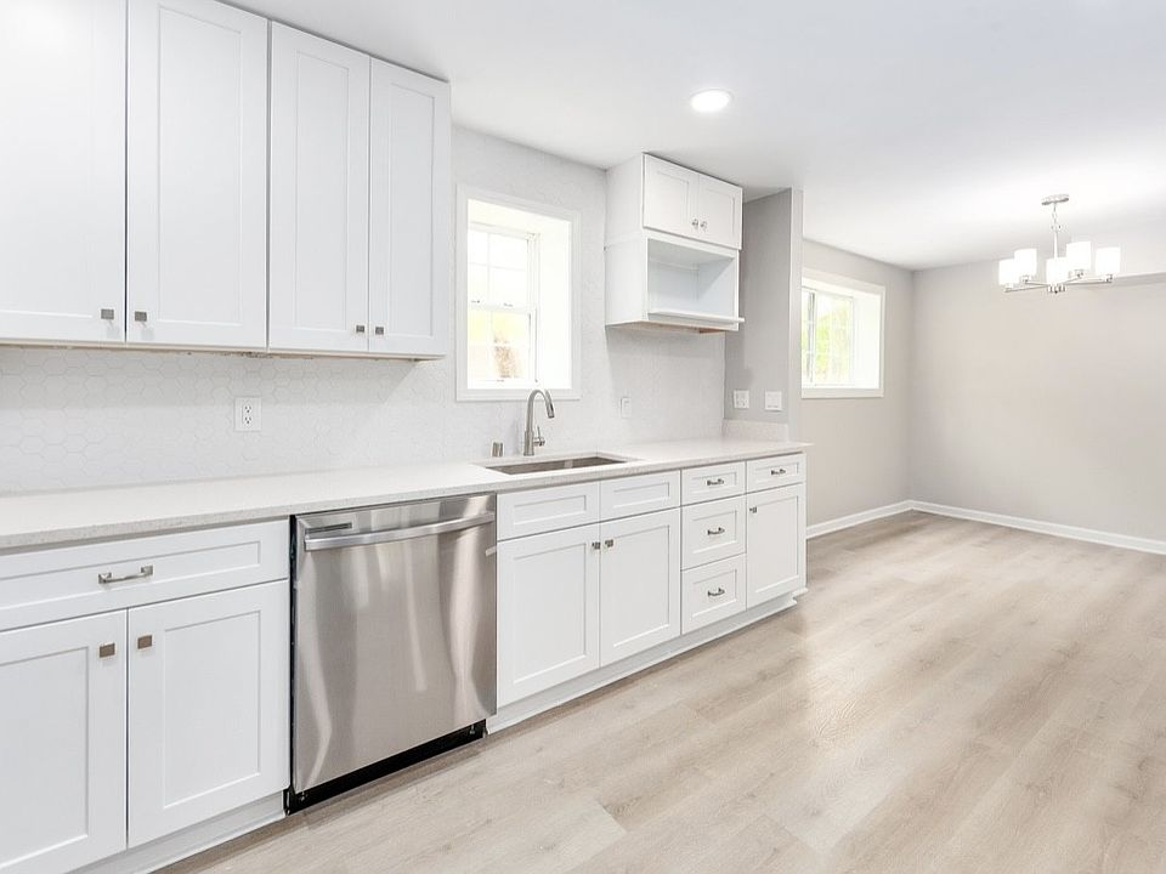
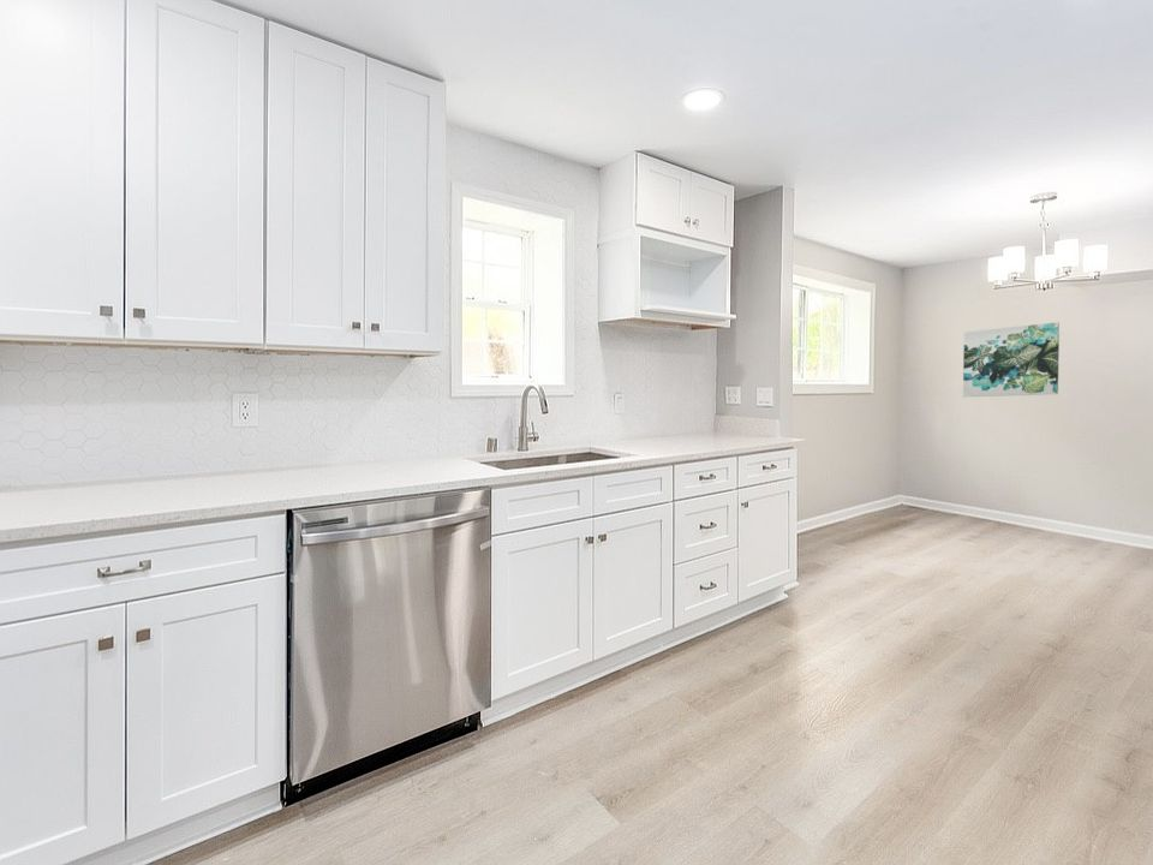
+ wall art [962,321,1061,398]
